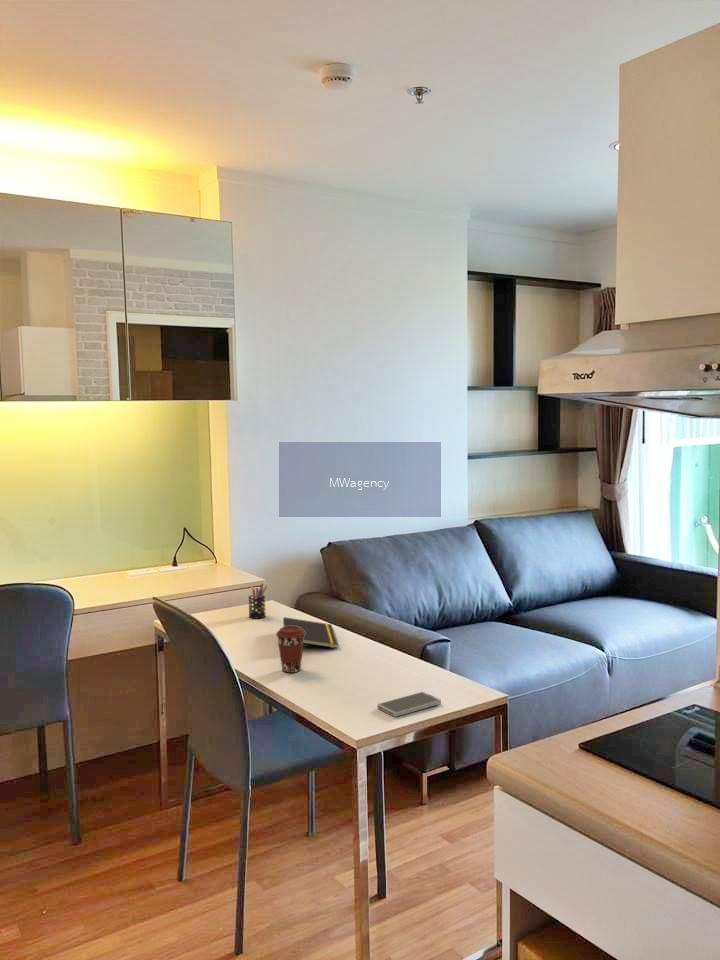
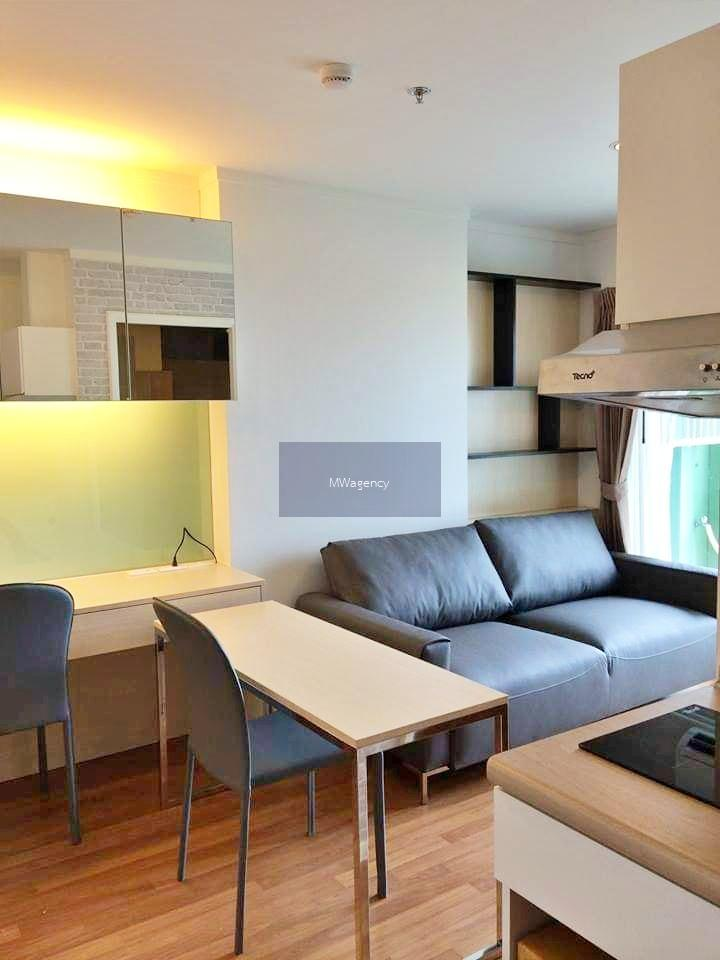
- pen holder [247,582,268,620]
- notepad [282,616,339,649]
- smartphone [376,691,442,718]
- coffee cup [275,626,305,674]
